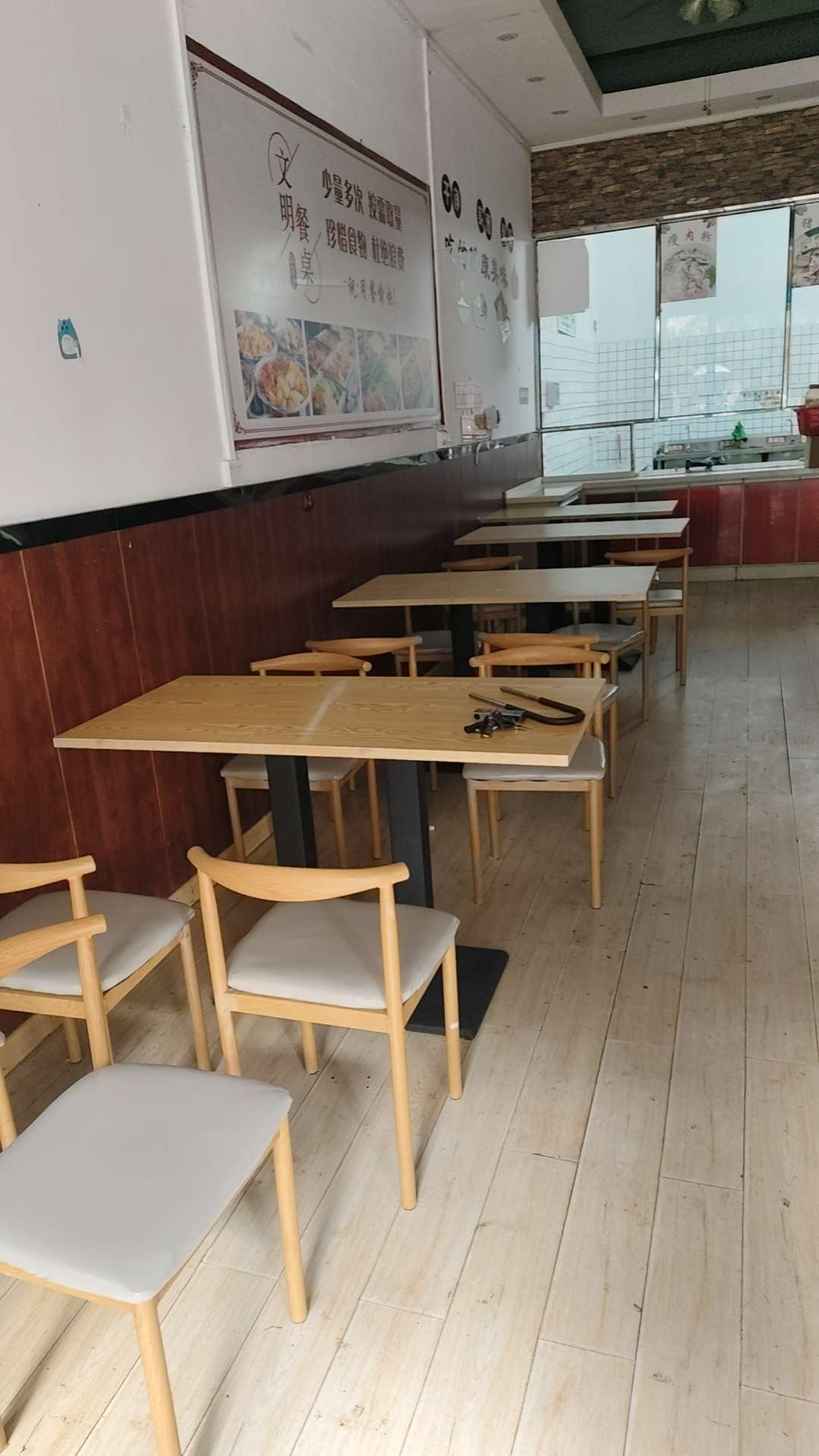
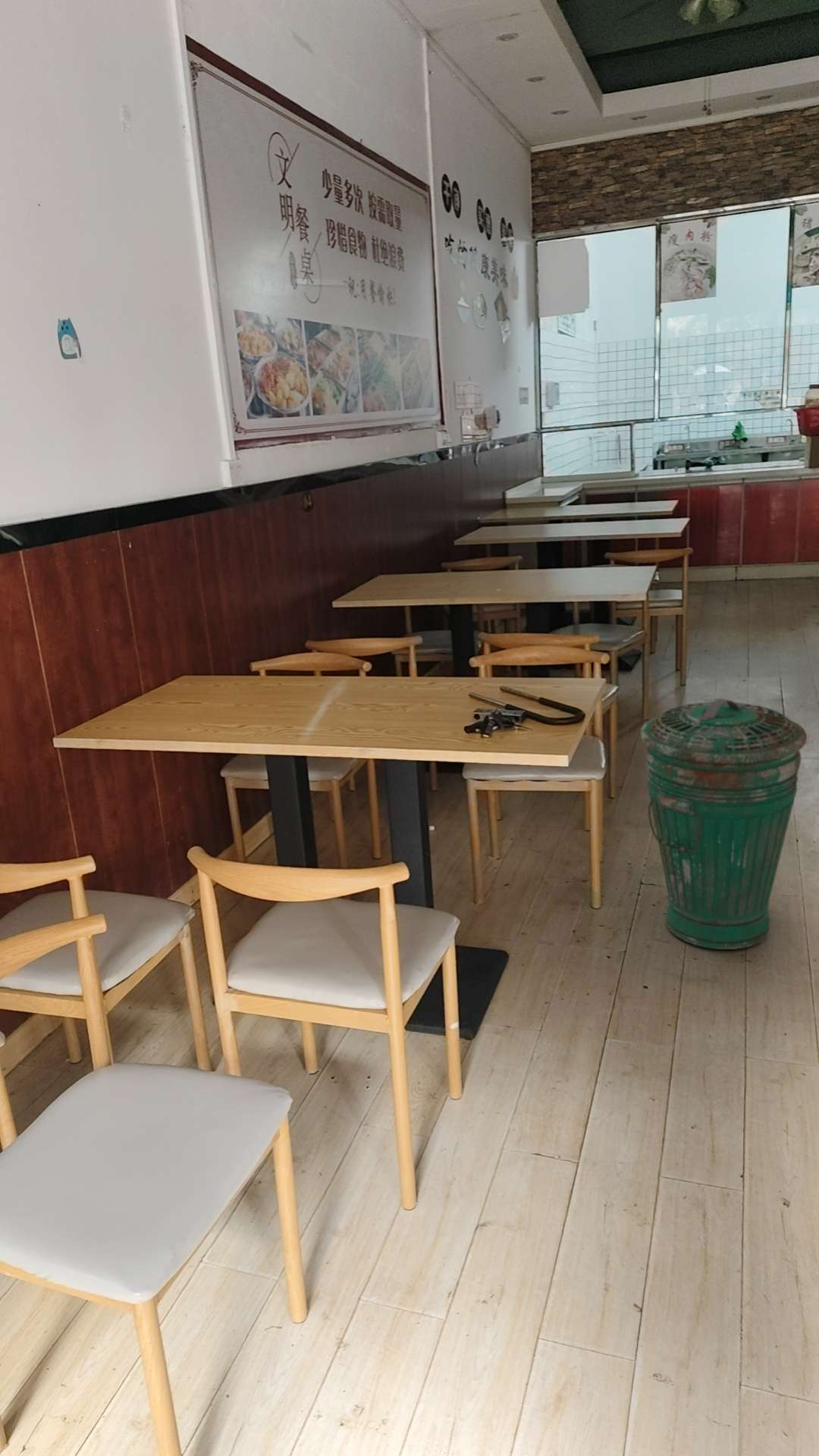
+ trash can [640,698,808,950]
